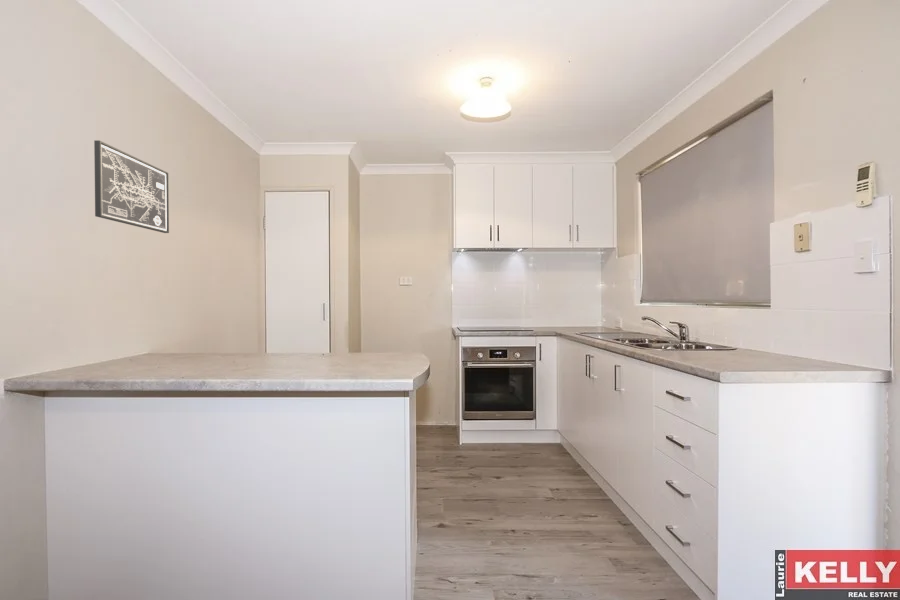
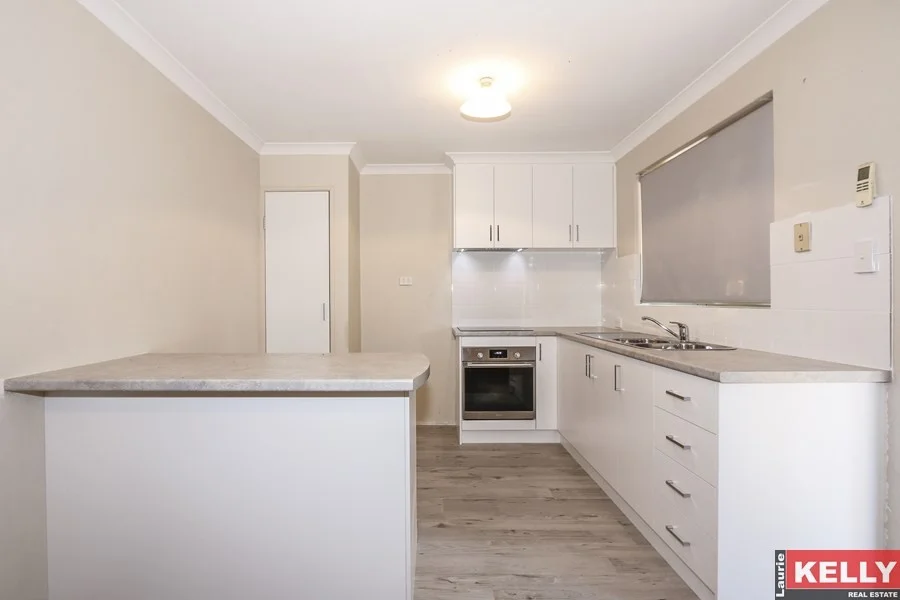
- wall art [93,139,170,234]
